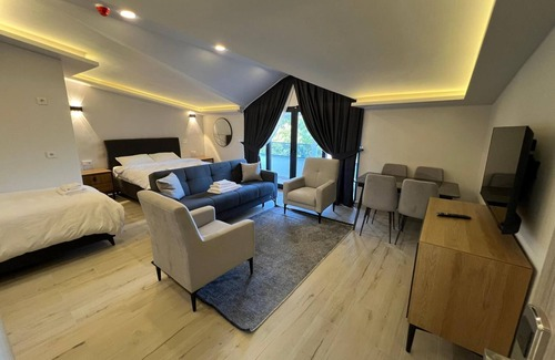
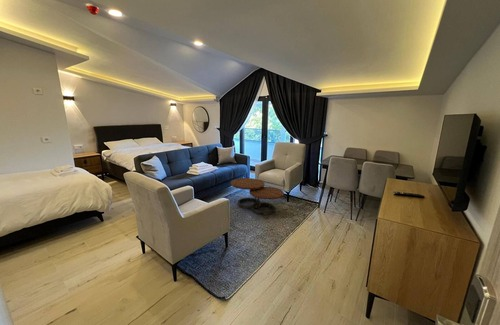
+ coffee table [230,177,285,216]
